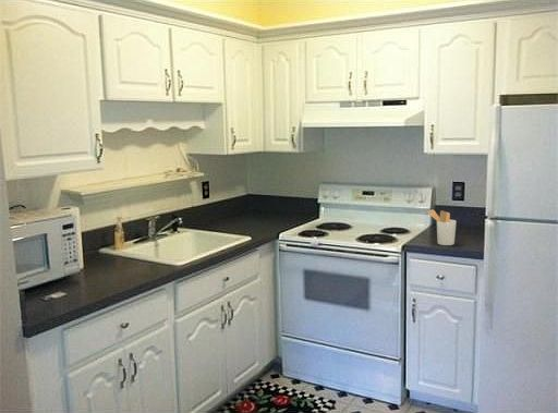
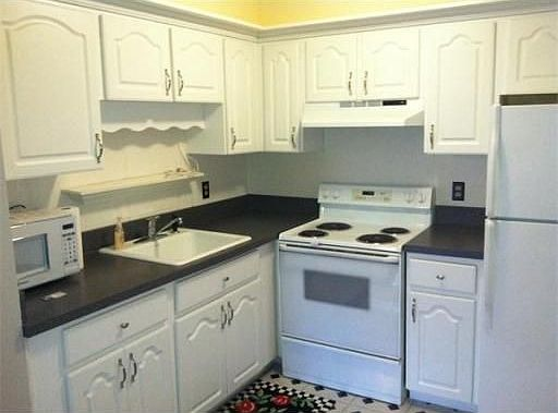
- utensil holder [426,208,458,246]
